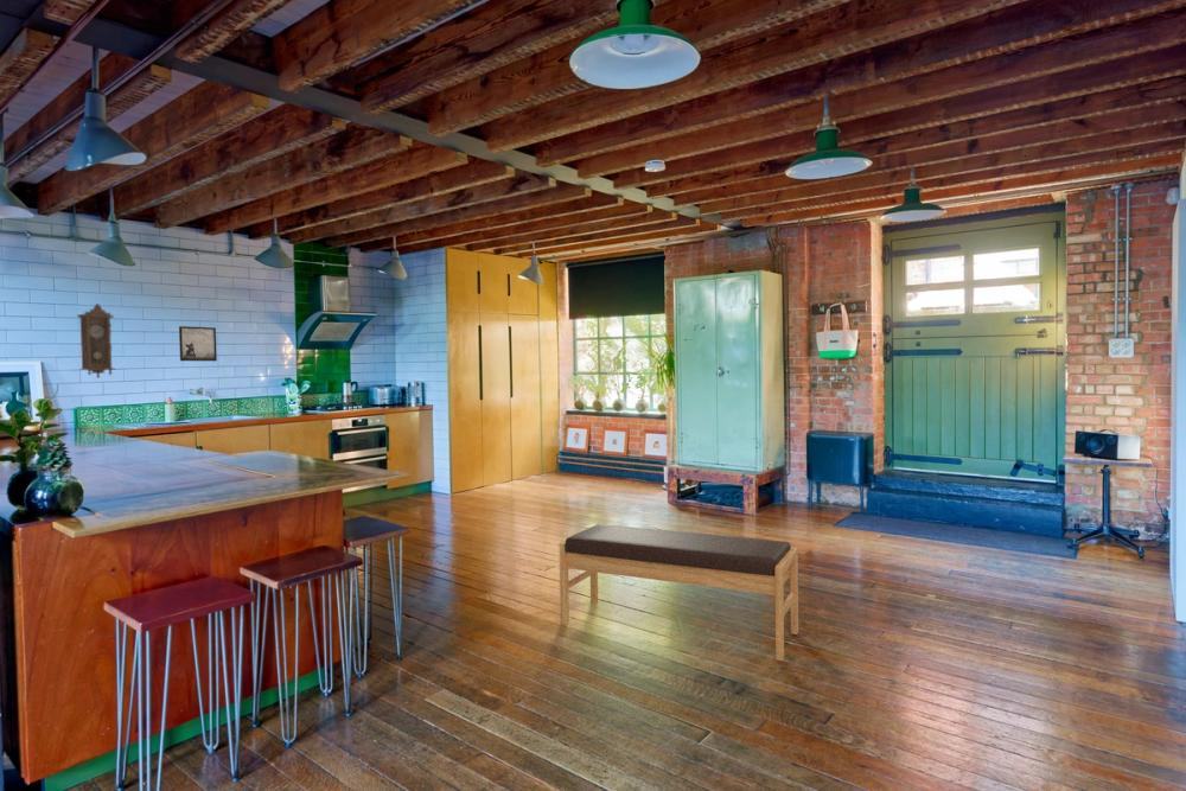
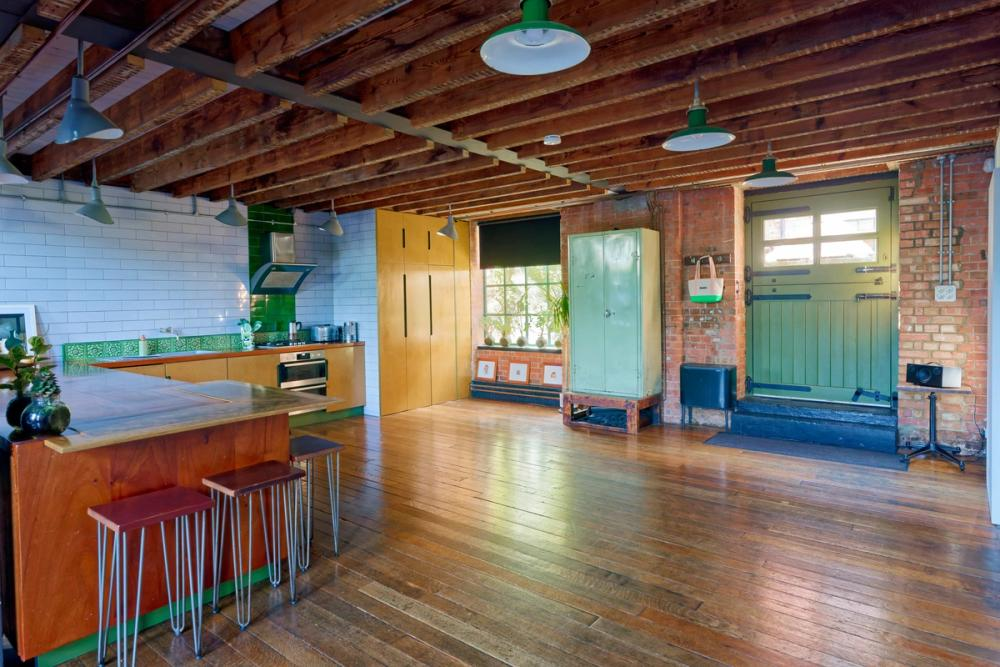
- bench [559,523,799,662]
- pendulum clock [76,302,116,379]
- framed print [178,325,218,362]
